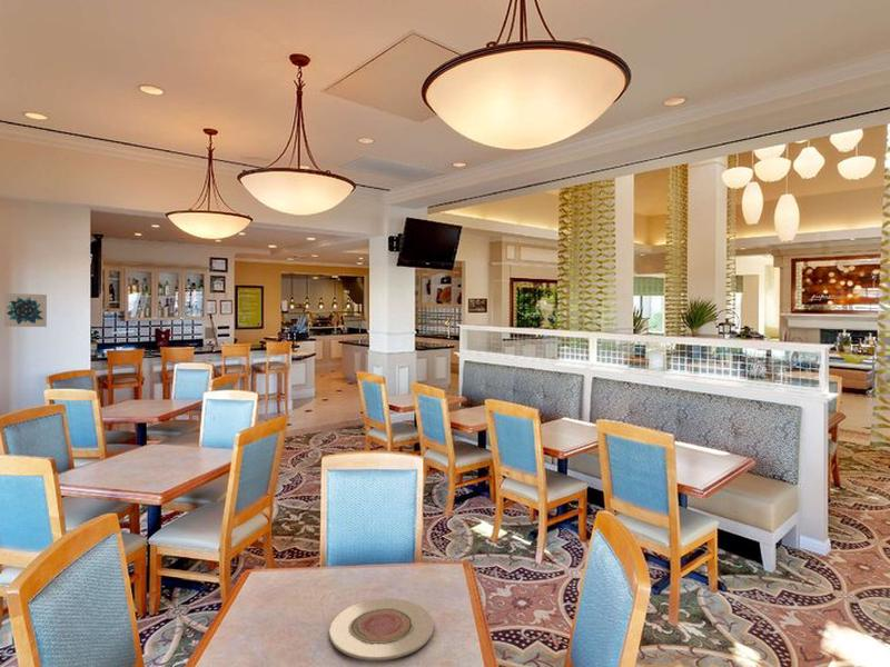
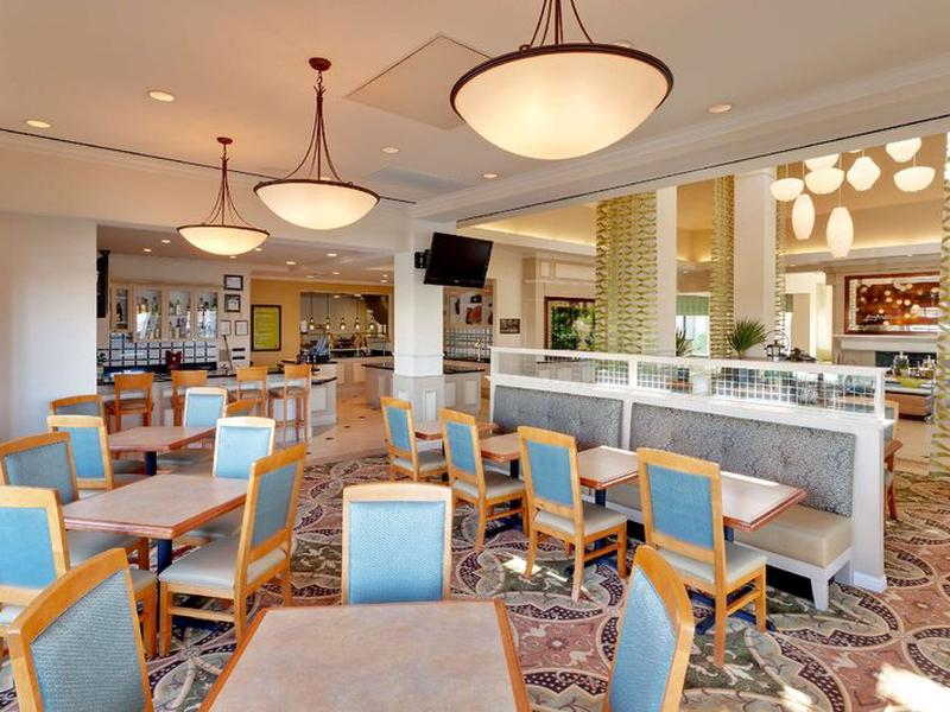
- wall art [3,292,48,328]
- plate [328,597,435,661]
